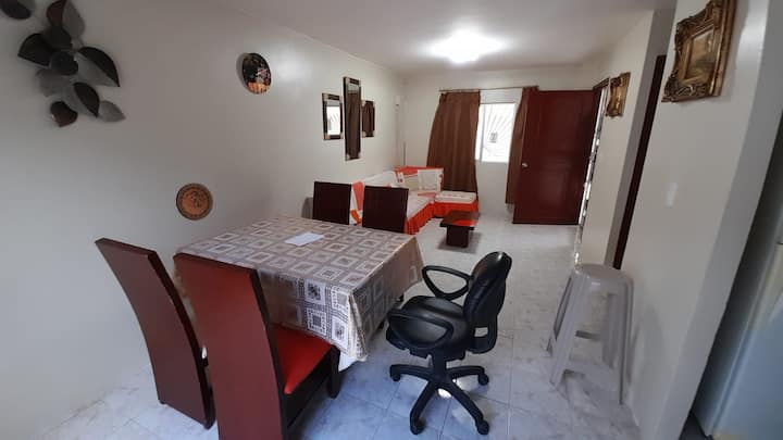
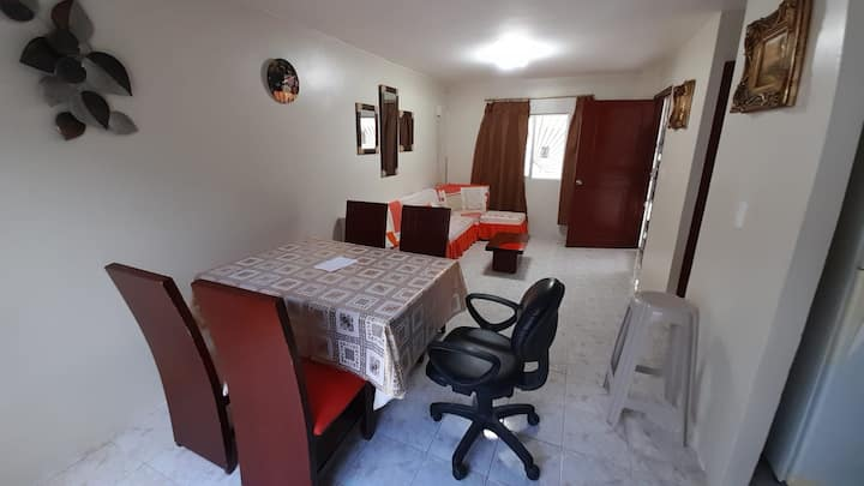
- decorative plate [175,183,214,222]
